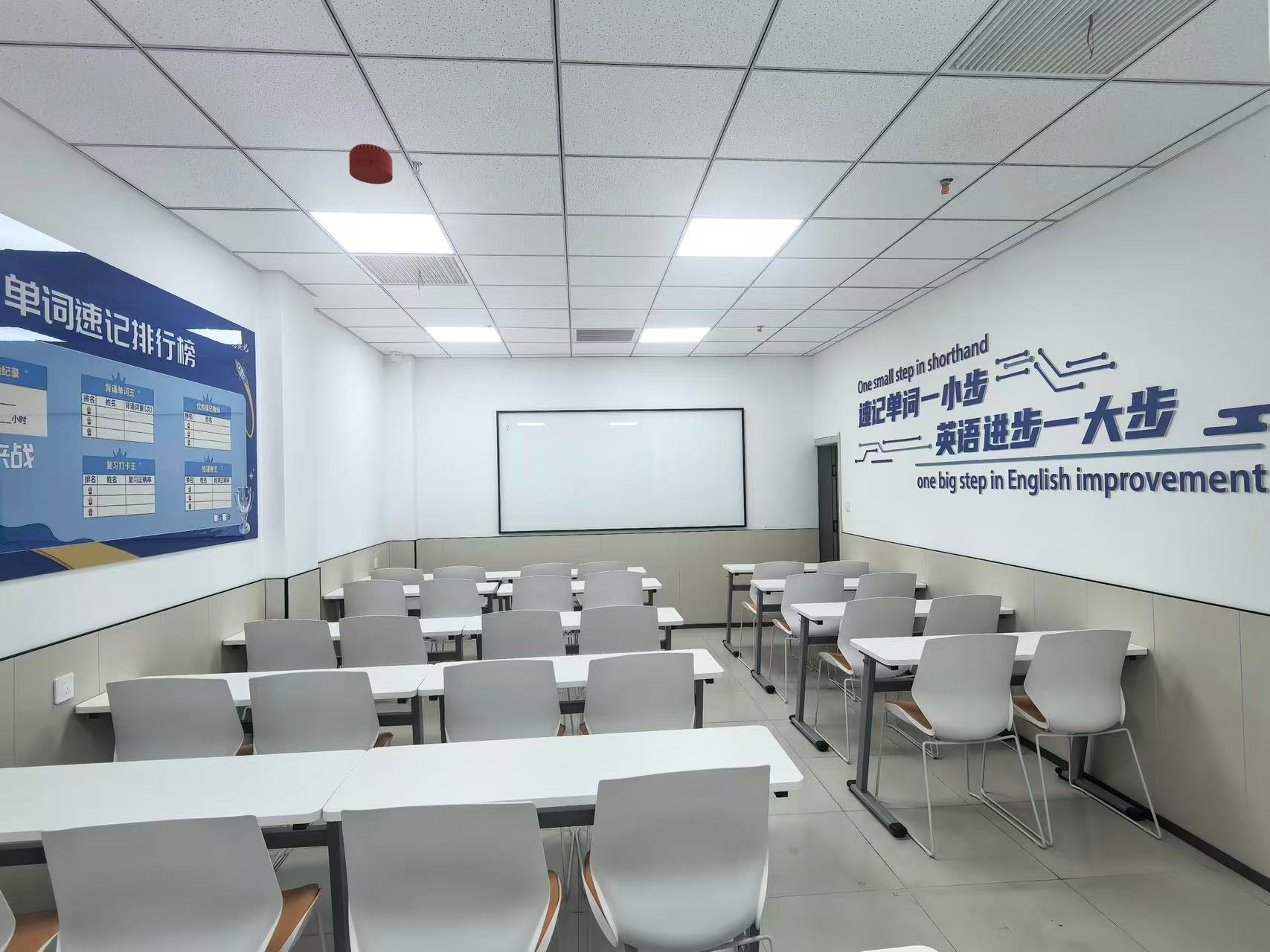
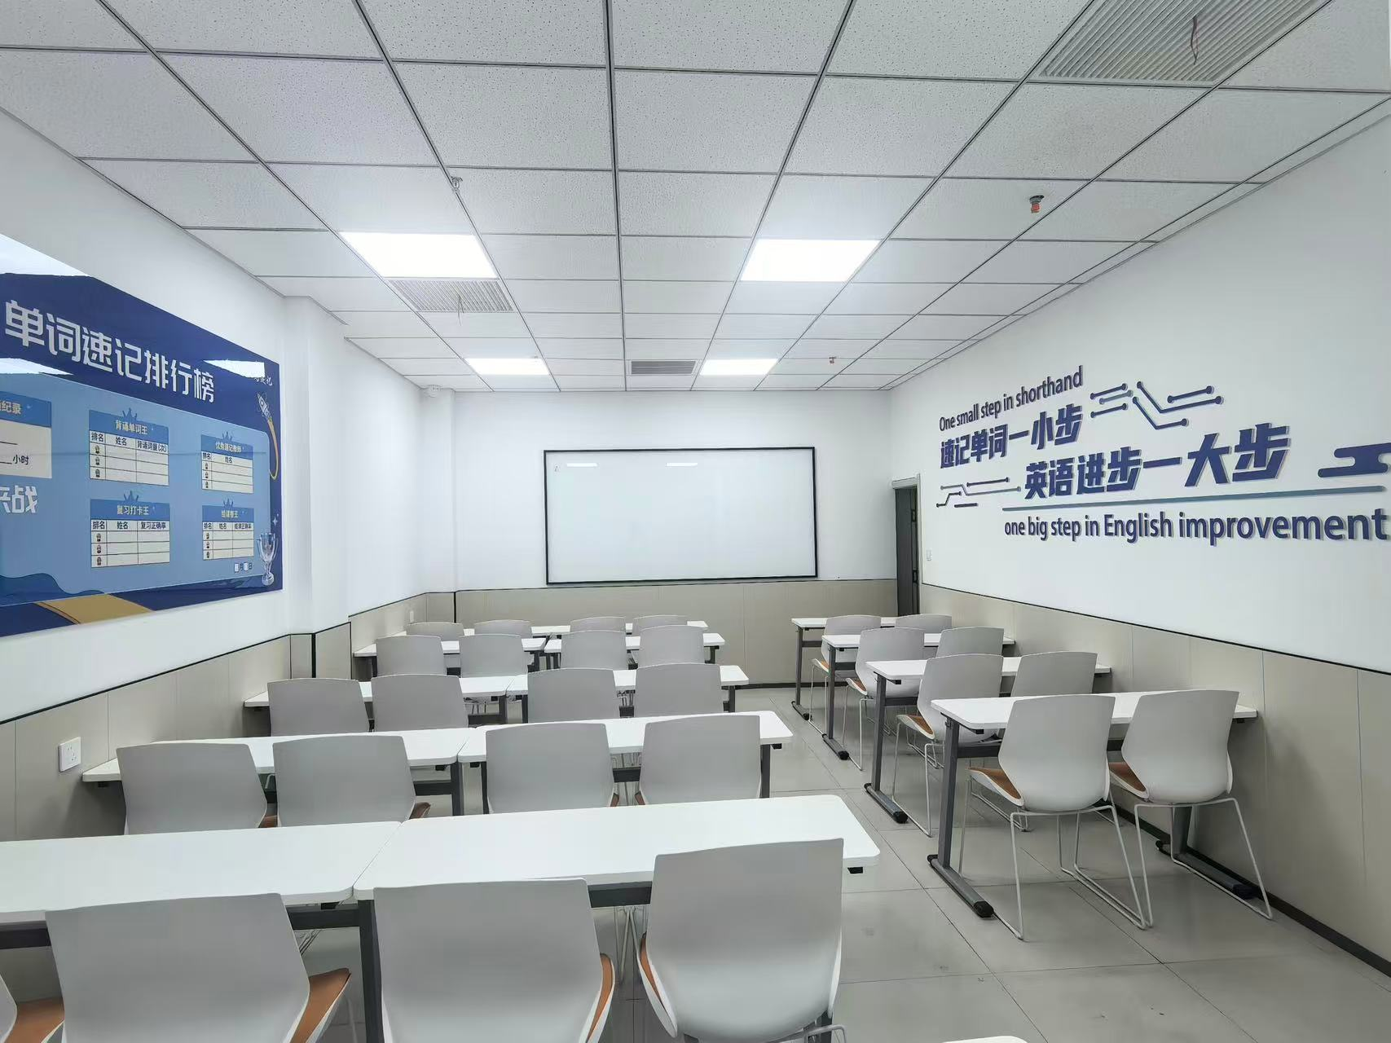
- smoke detector [348,144,394,185]
